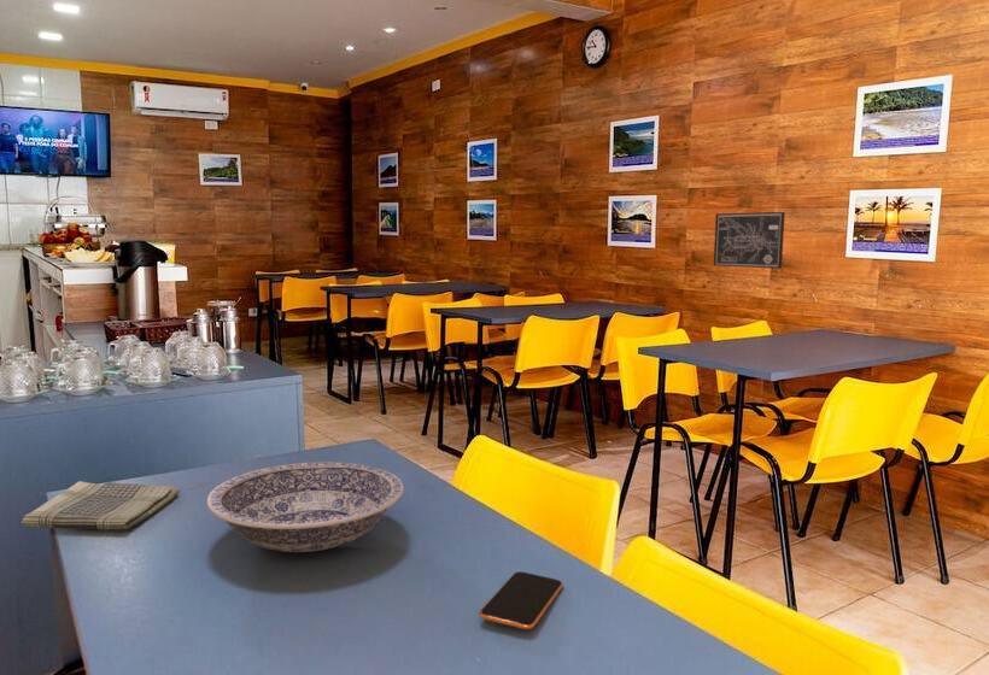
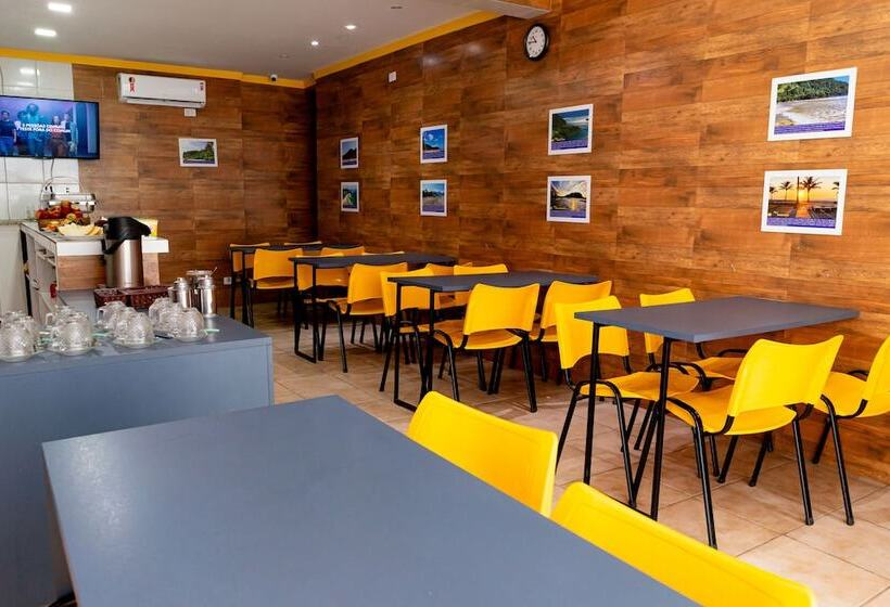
- wall art [713,211,786,270]
- smartphone [478,570,564,630]
- dish towel [21,480,181,530]
- bowl [206,460,405,553]
